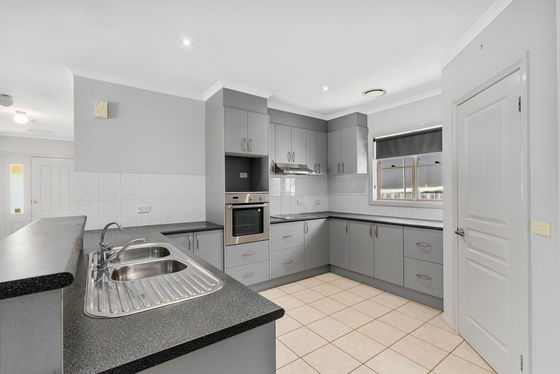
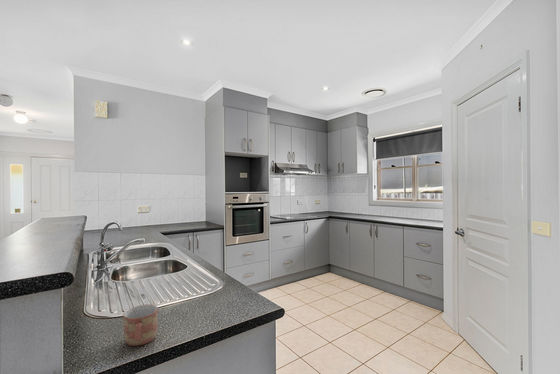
+ mug [122,303,159,347]
